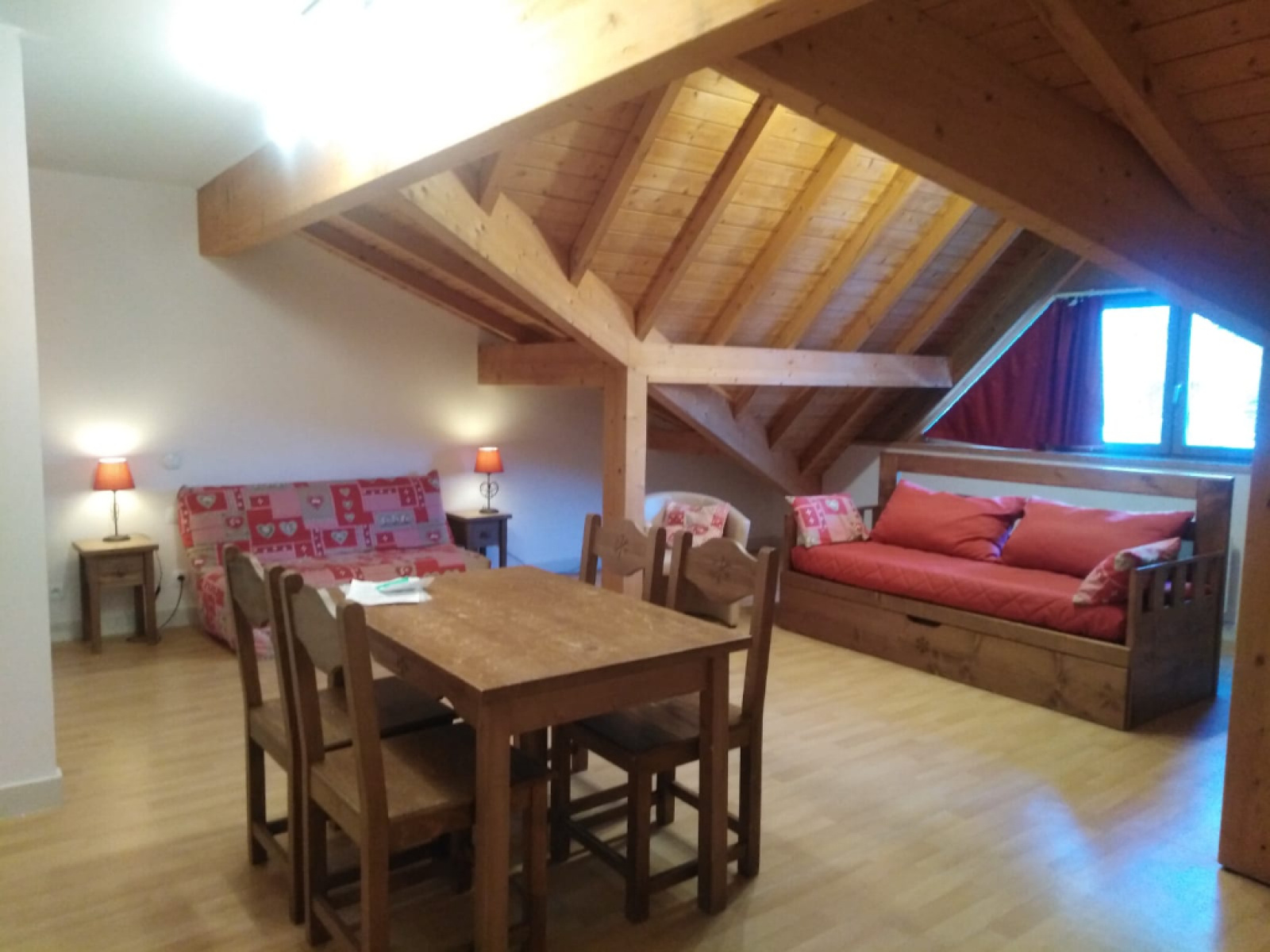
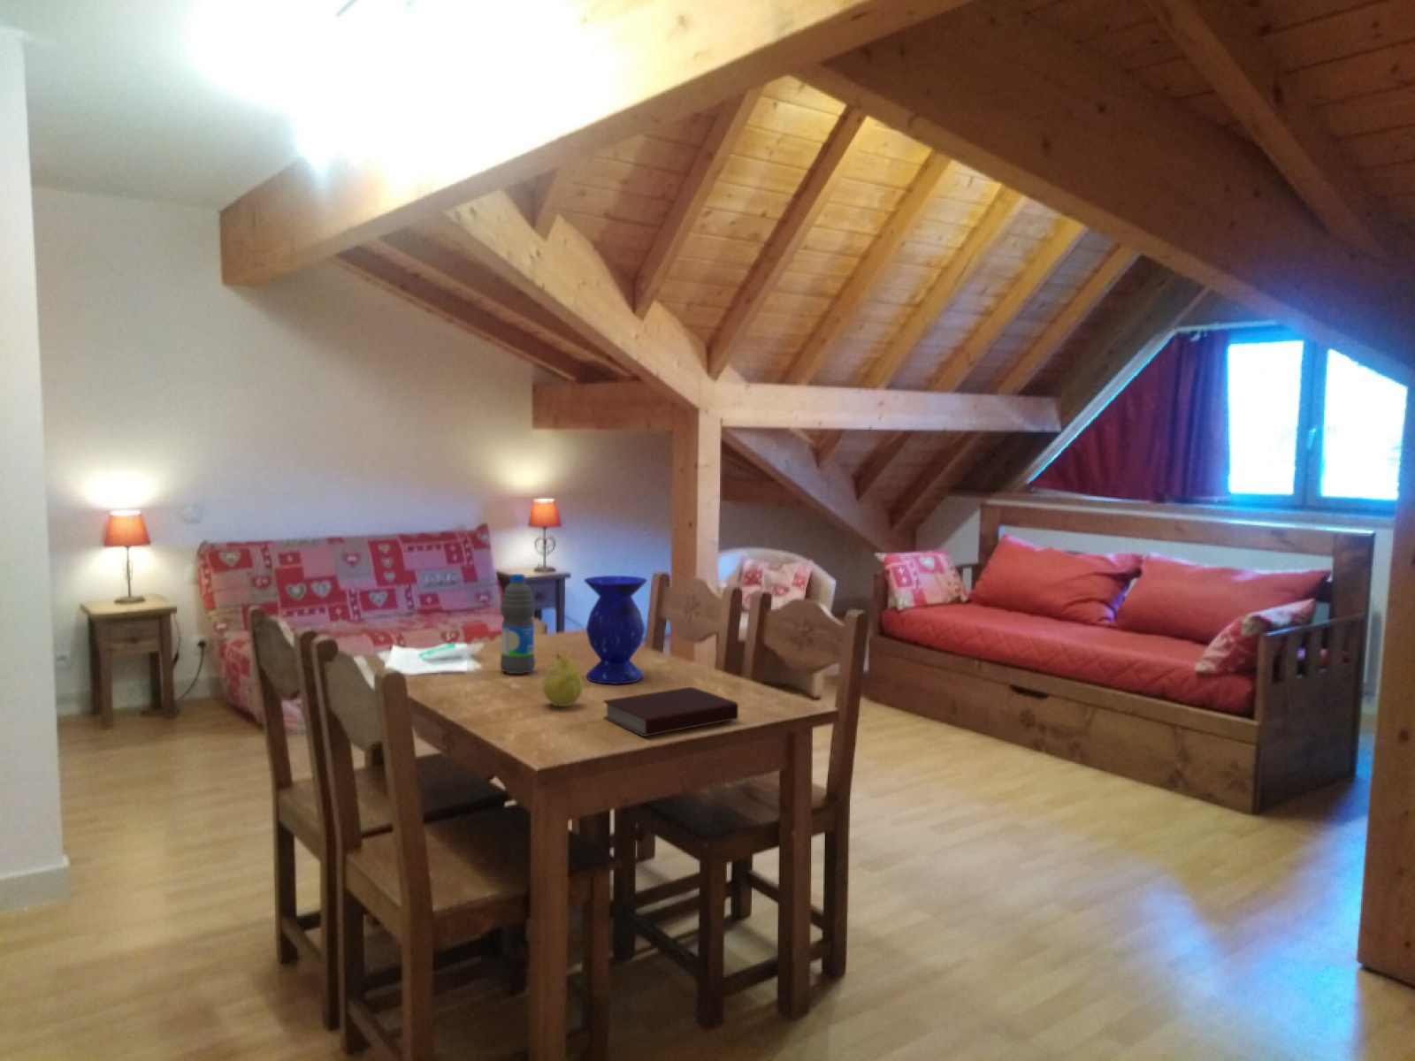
+ water bottle [499,573,536,674]
+ fruit [543,652,584,708]
+ vase [584,575,648,684]
+ book [603,687,740,738]
